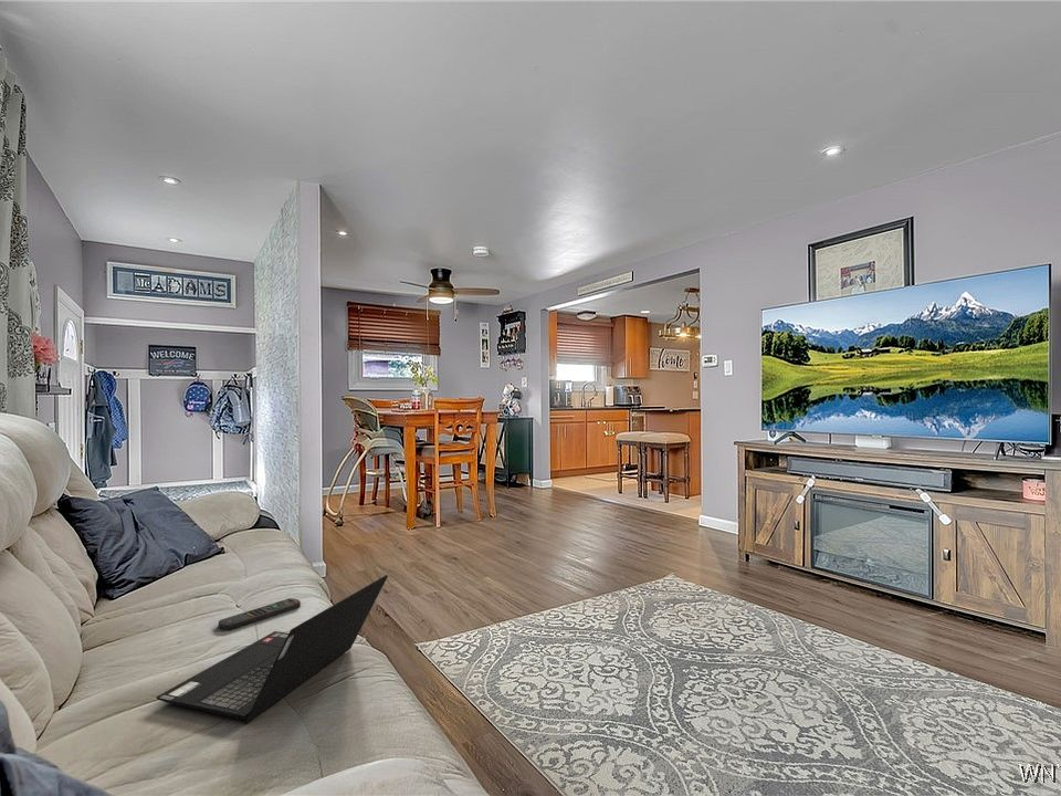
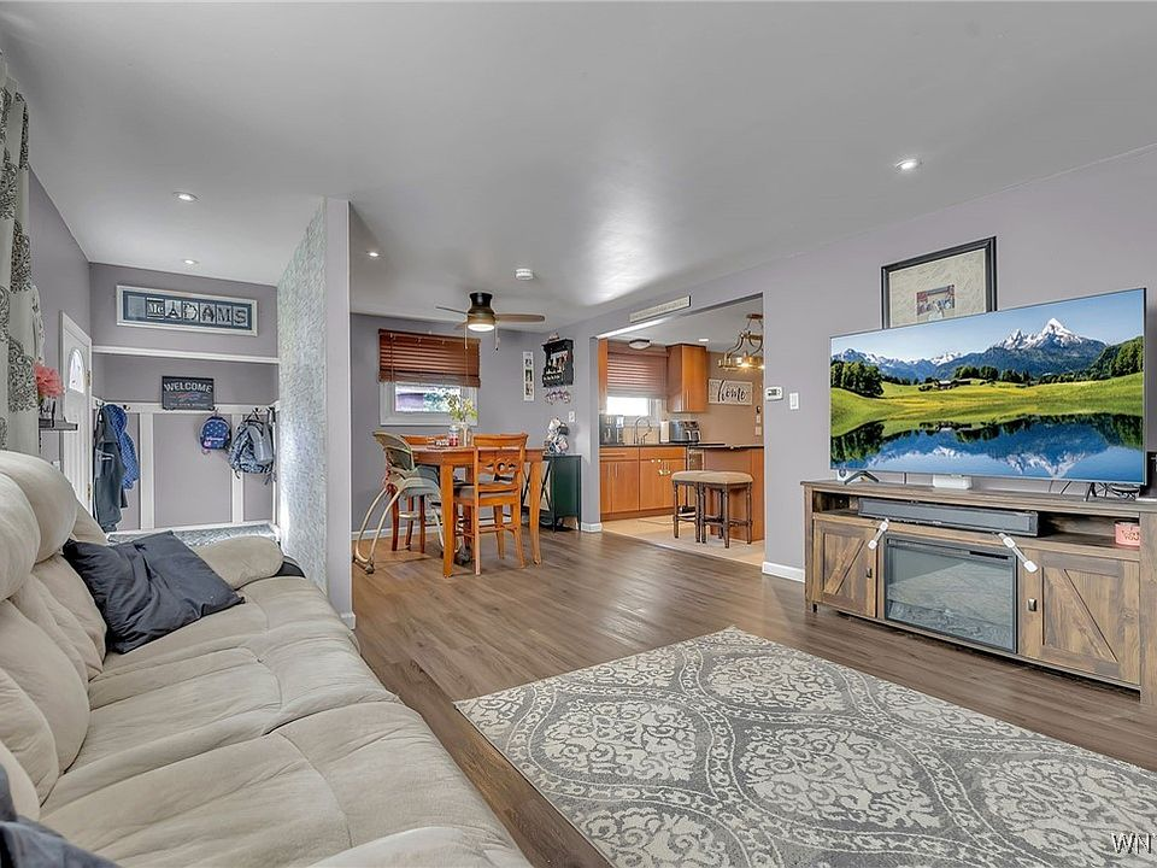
- remote control [218,597,302,631]
- laptop computer [156,574,389,725]
